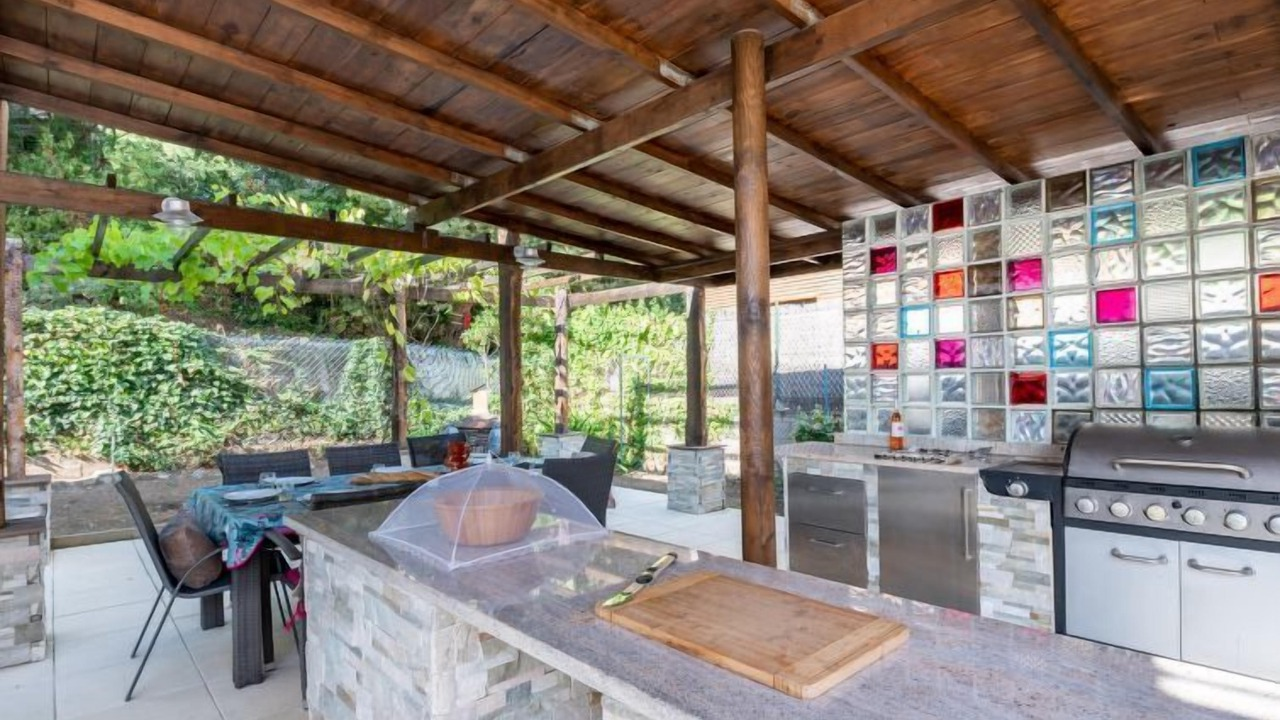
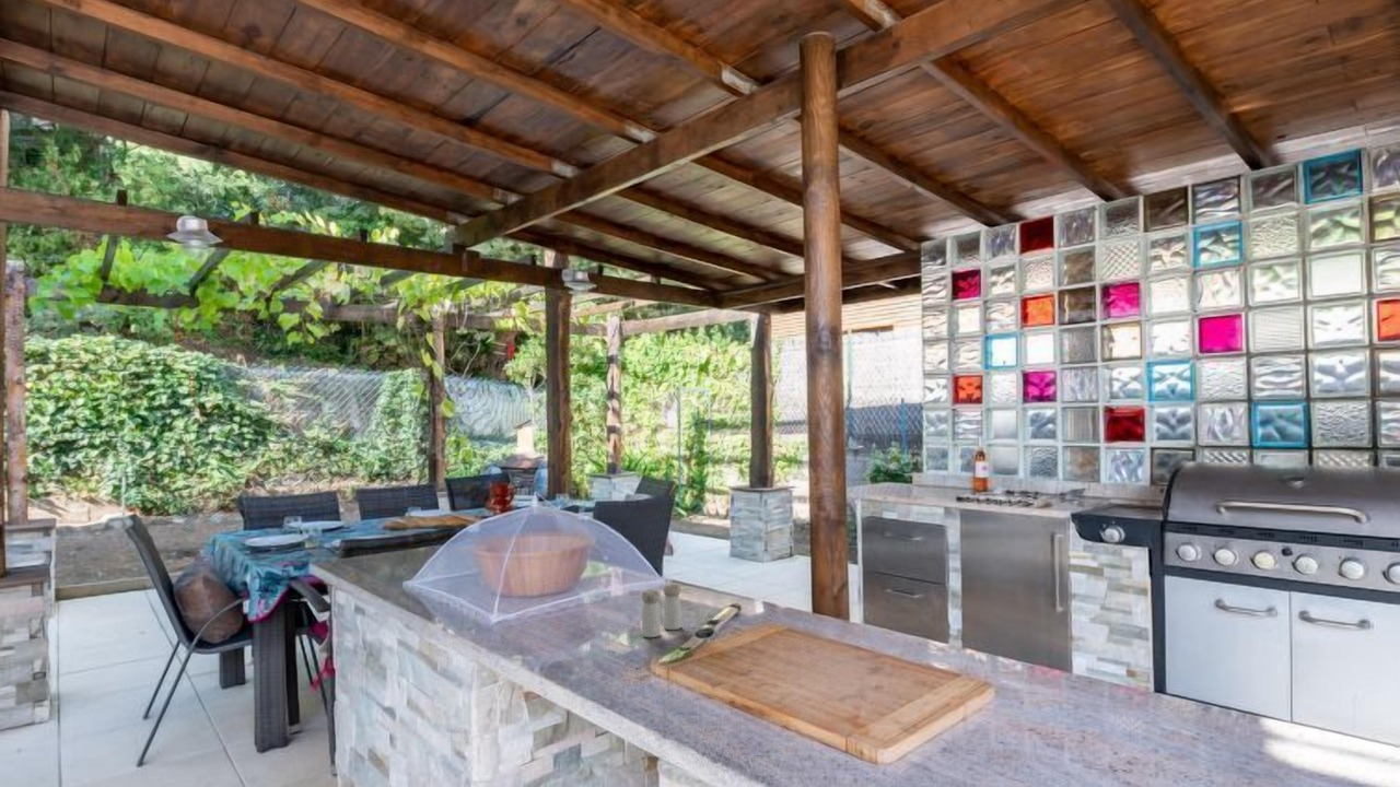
+ salt and pepper shaker [640,583,682,638]
